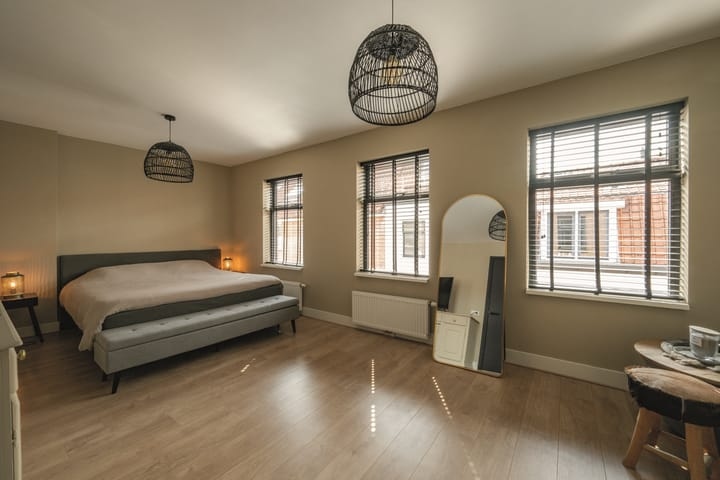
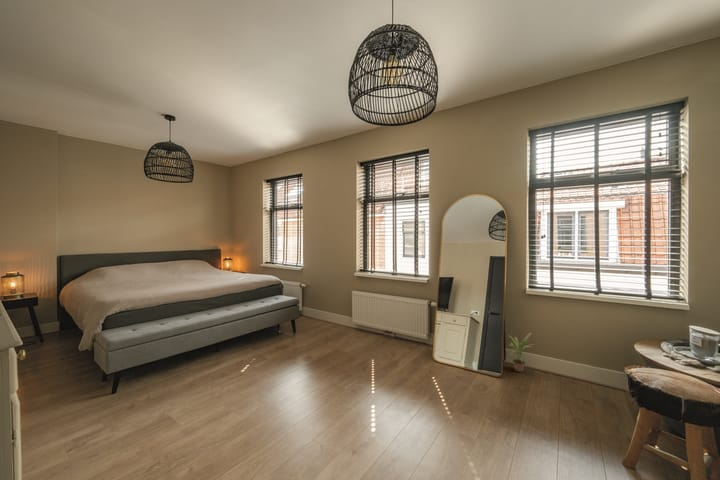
+ potted plant [507,332,536,373]
